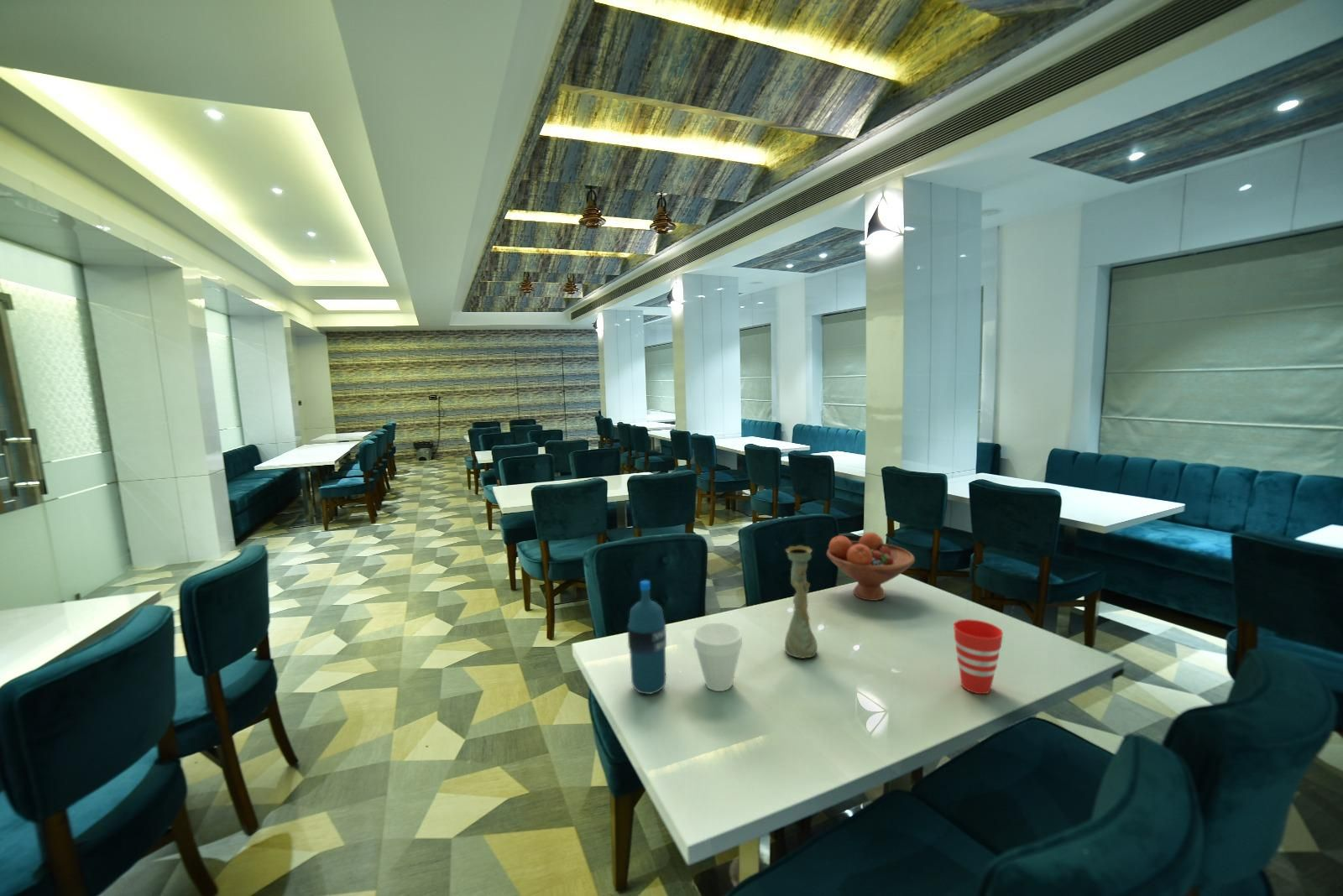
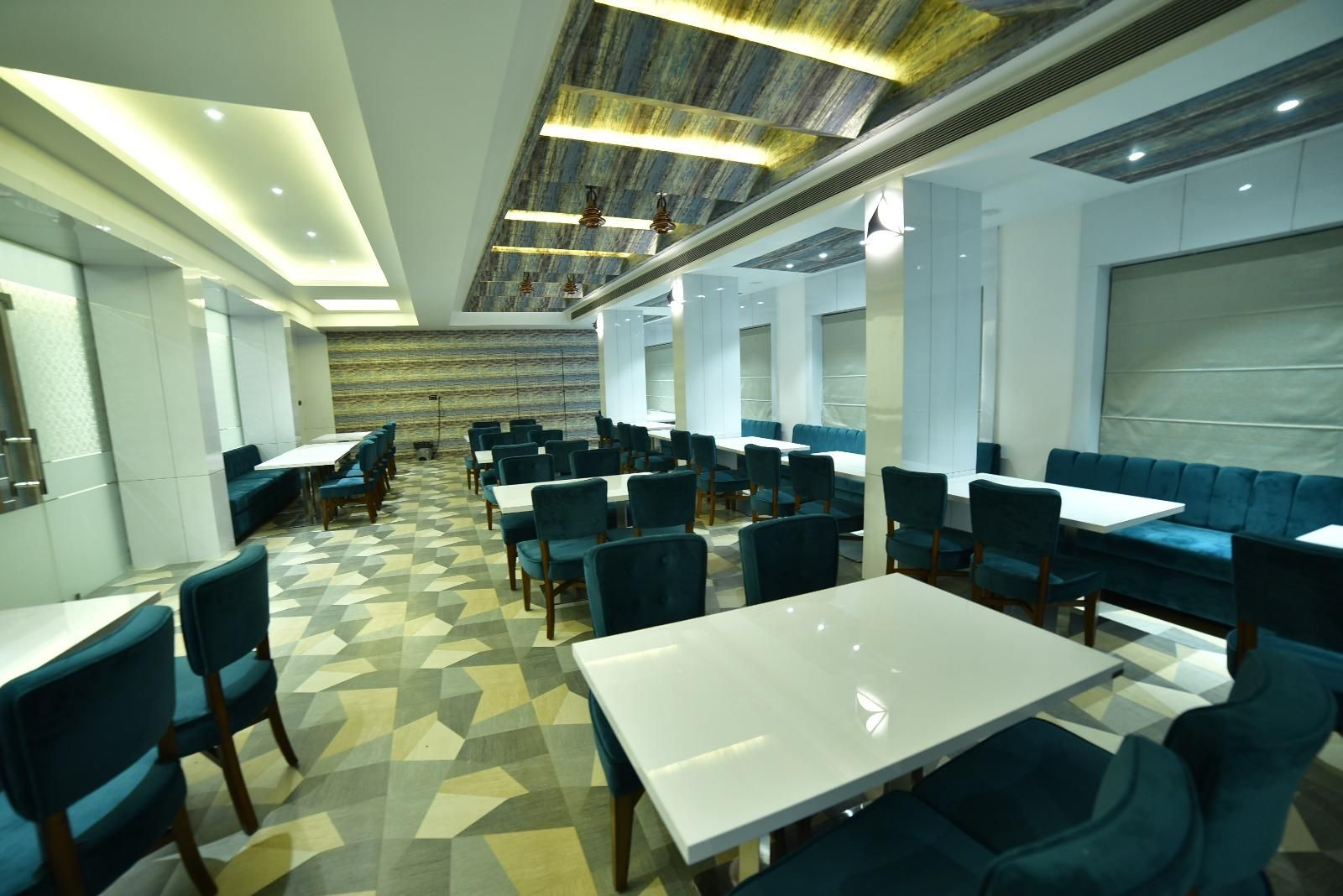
- cup [953,618,1004,695]
- cup [692,622,743,692]
- vase [784,544,818,659]
- water bottle [627,580,667,695]
- fruit bowl [826,531,916,602]
